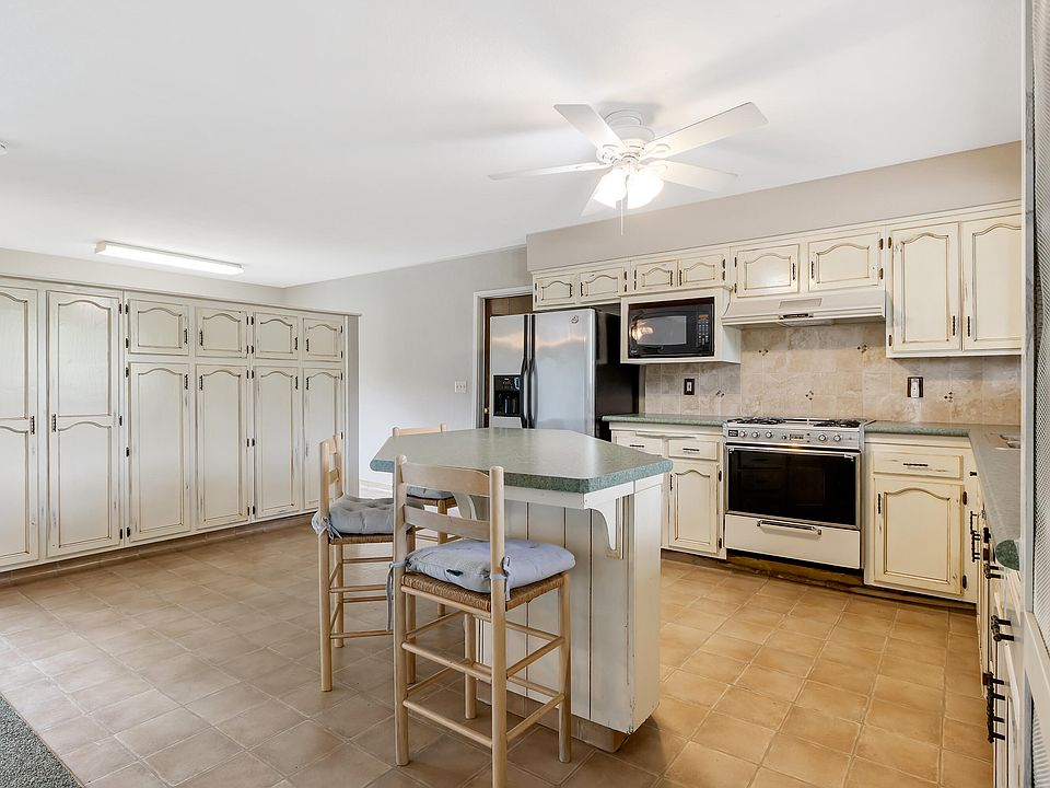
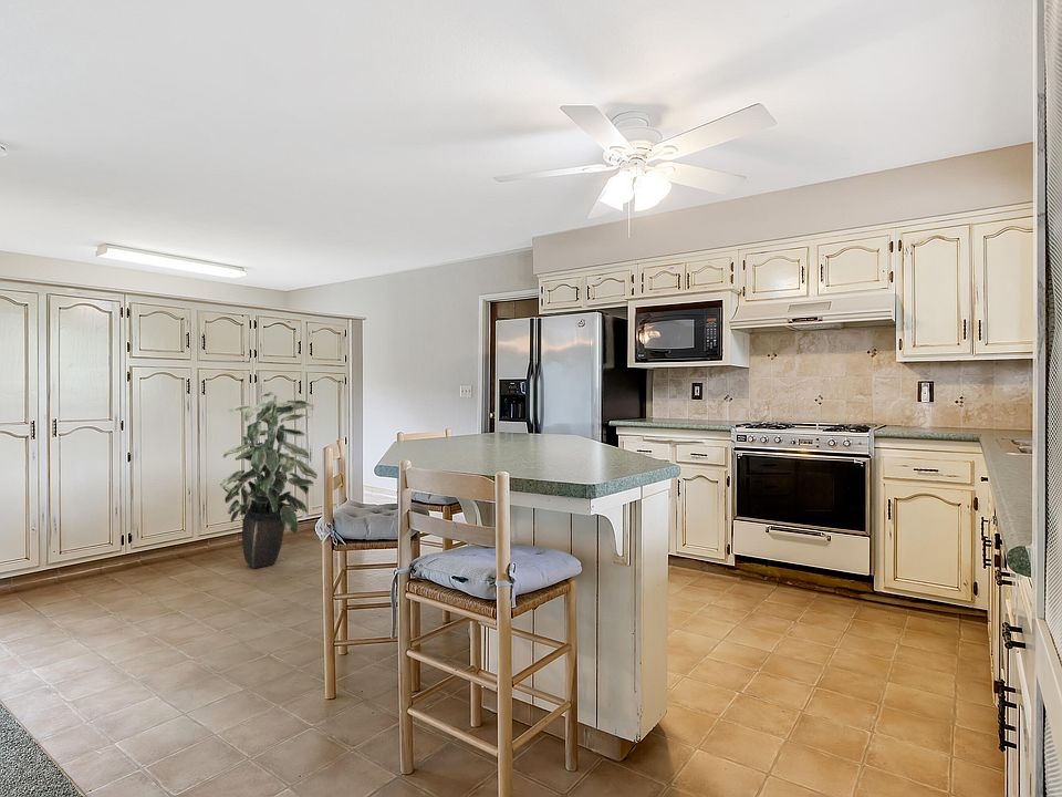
+ indoor plant [219,391,317,569]
